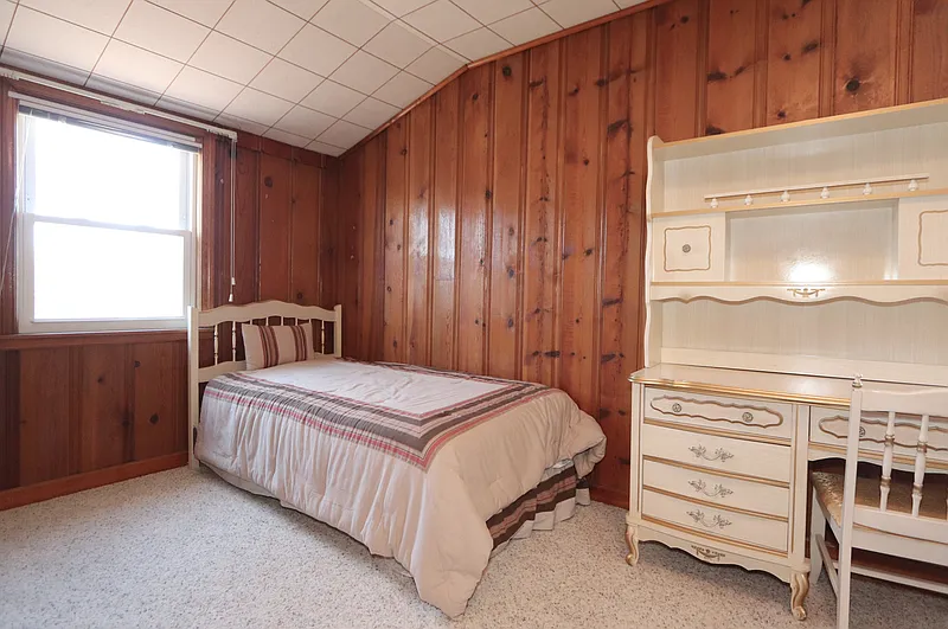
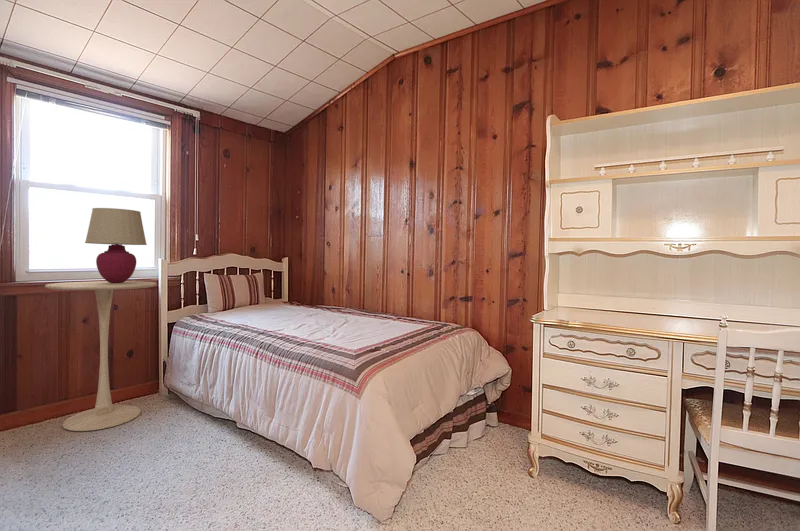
+ table lamp [84,207,148,283]
+ pedestal table [44,280,157,432]
